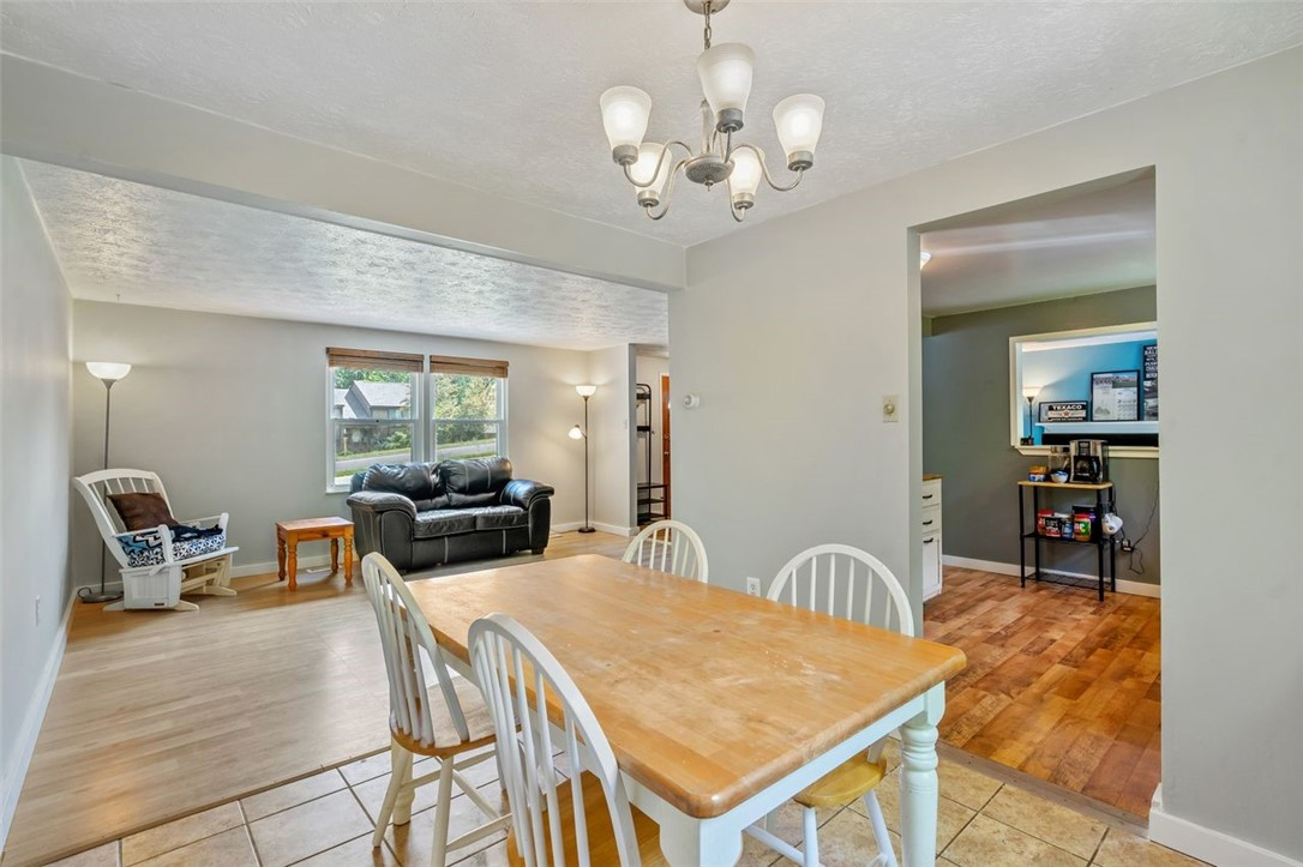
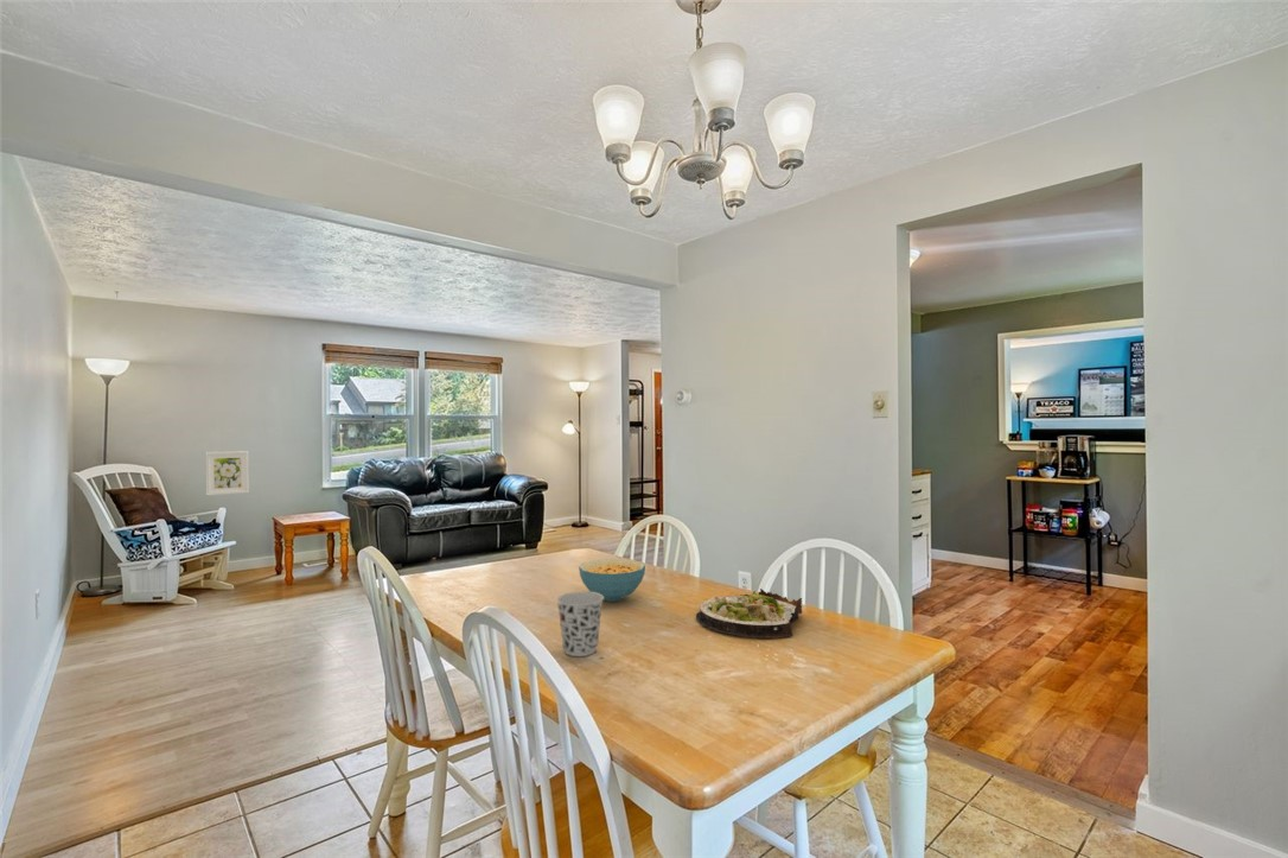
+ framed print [205,450,250,496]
+ salad plate [695,587,803,638]
+ cup [555,591,604,657]
+ cereal bowl [578,558,646,603]
